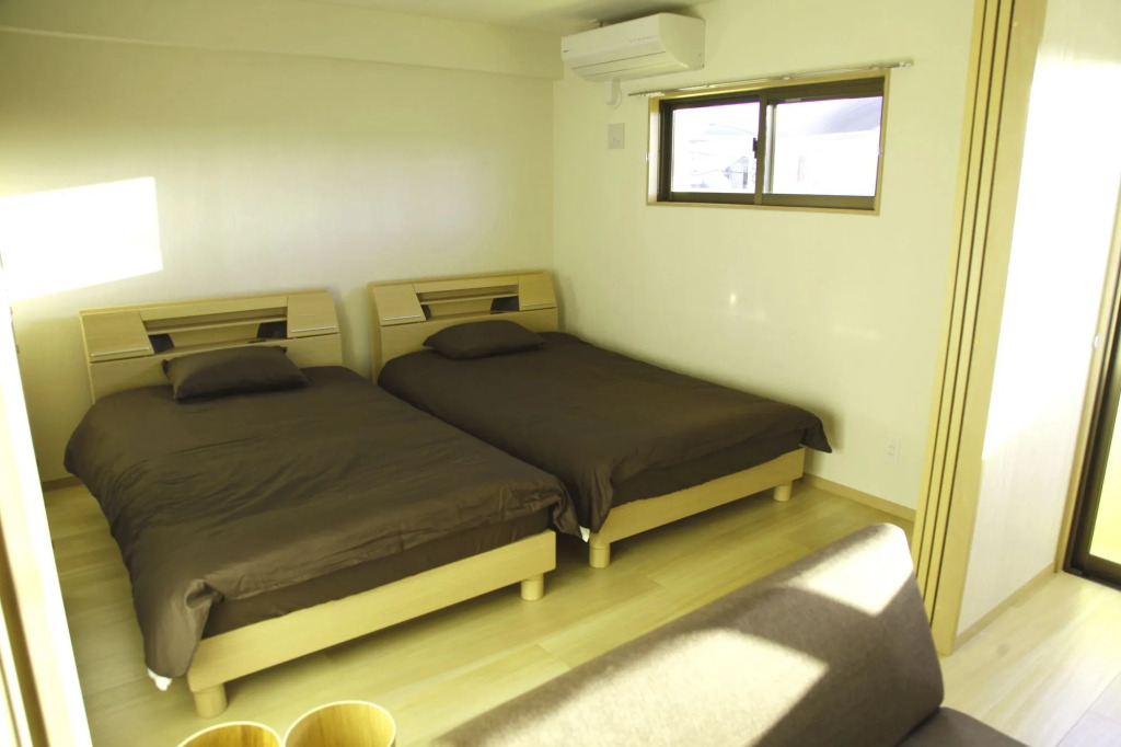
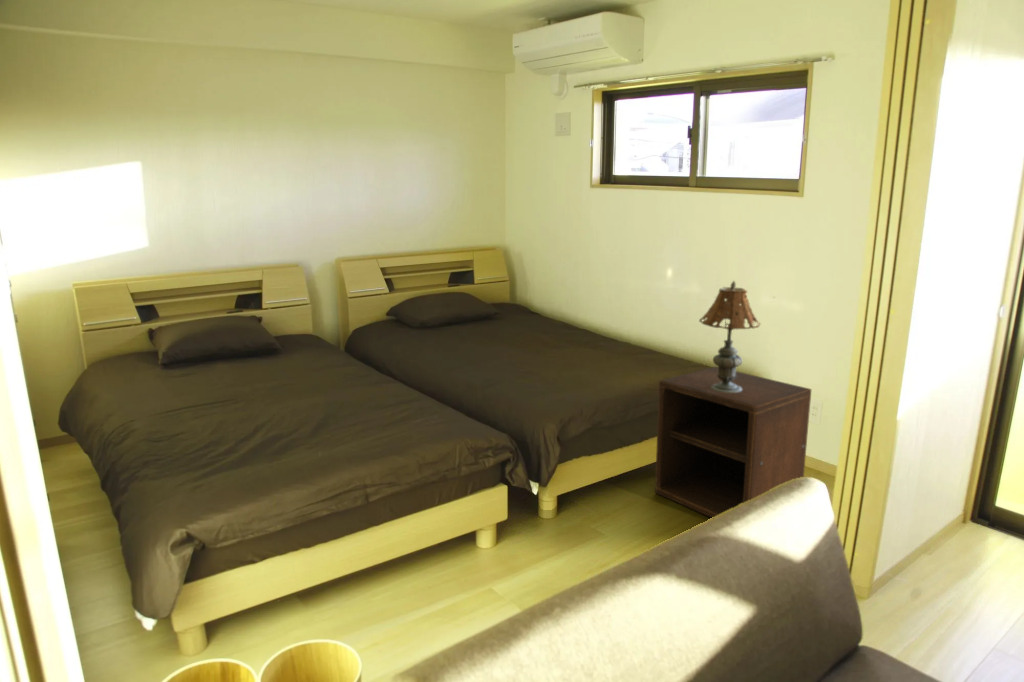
+ table lamp [698,280,776,393]
+ nightstand [654,366,812,519]
